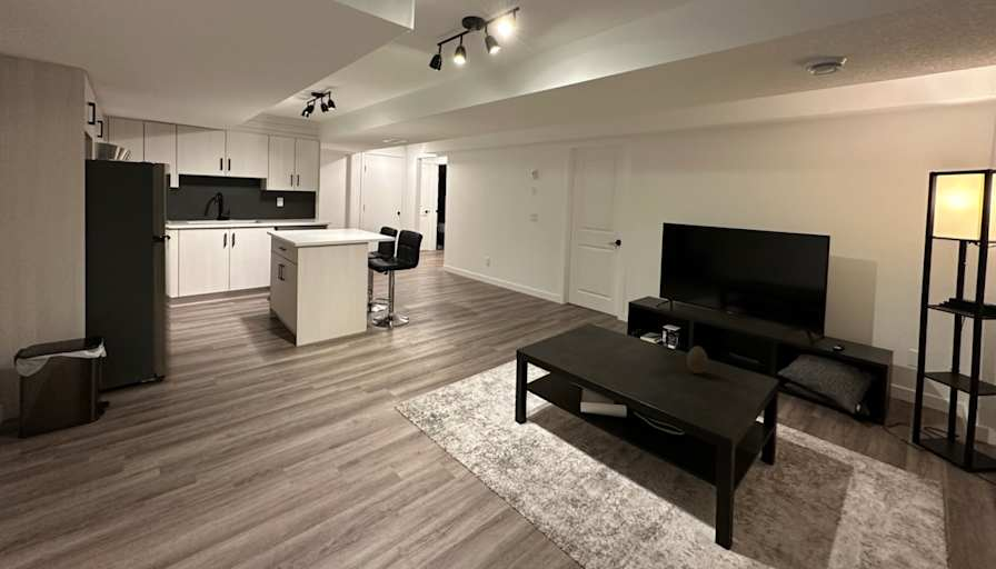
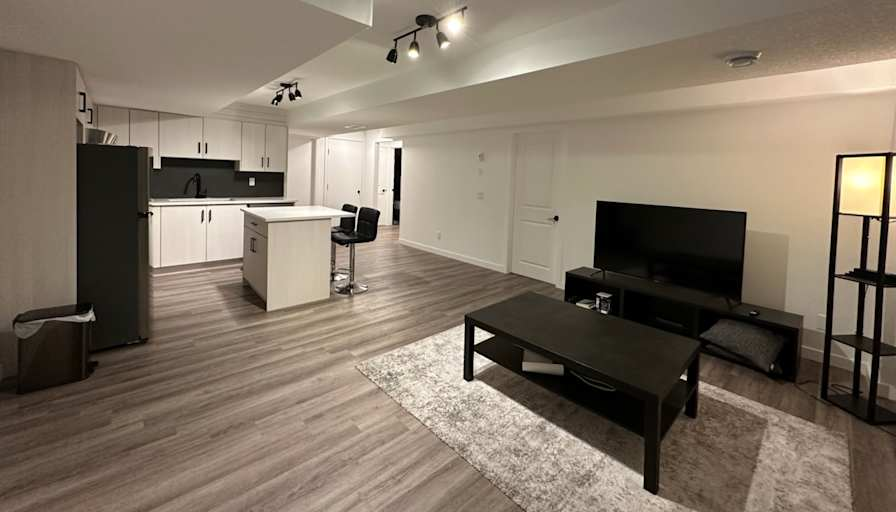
- decorative egg [686,346,709,375]
